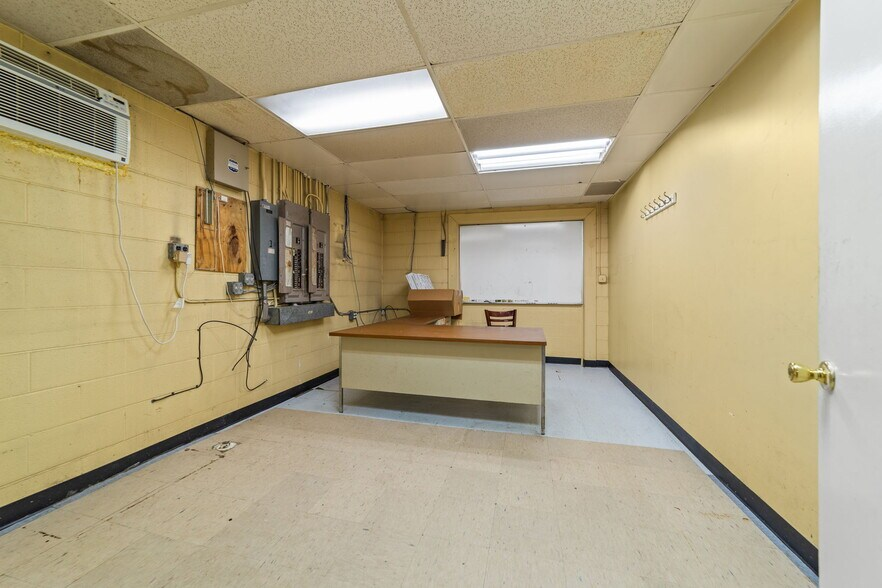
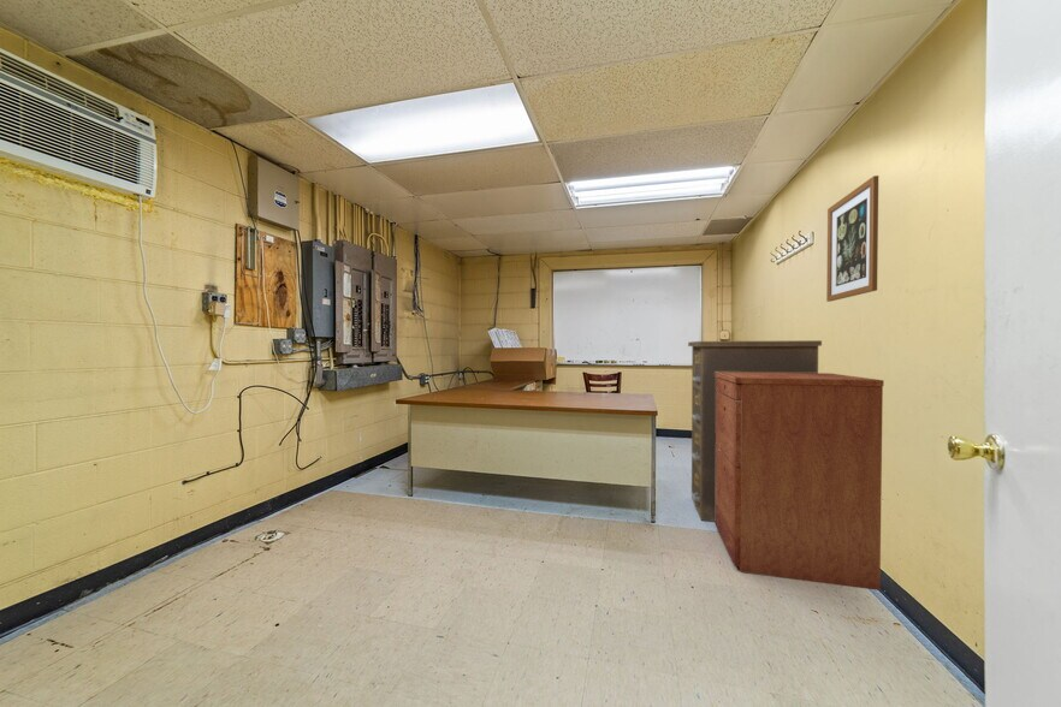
+ wall art [825,174,879,303]
+ filing cabinet [687,339,823,523]
+ filing cabinet [715,372,885,592]
